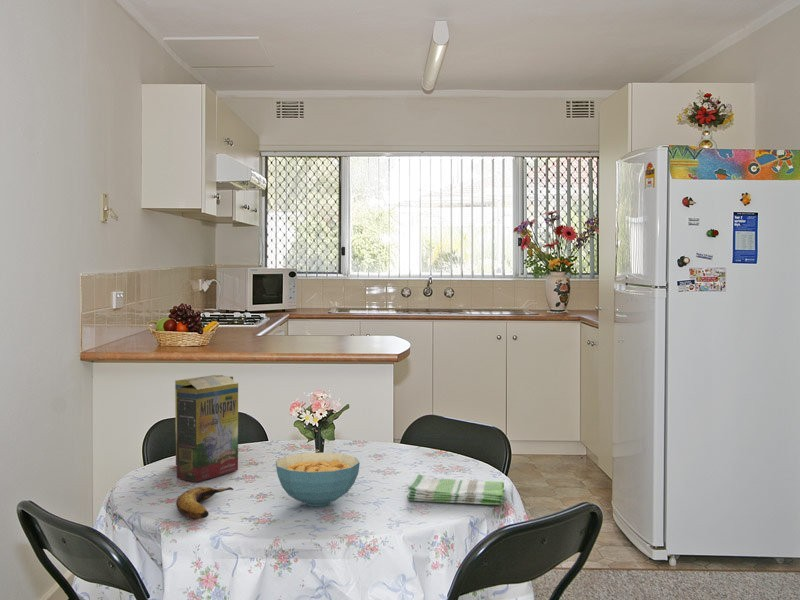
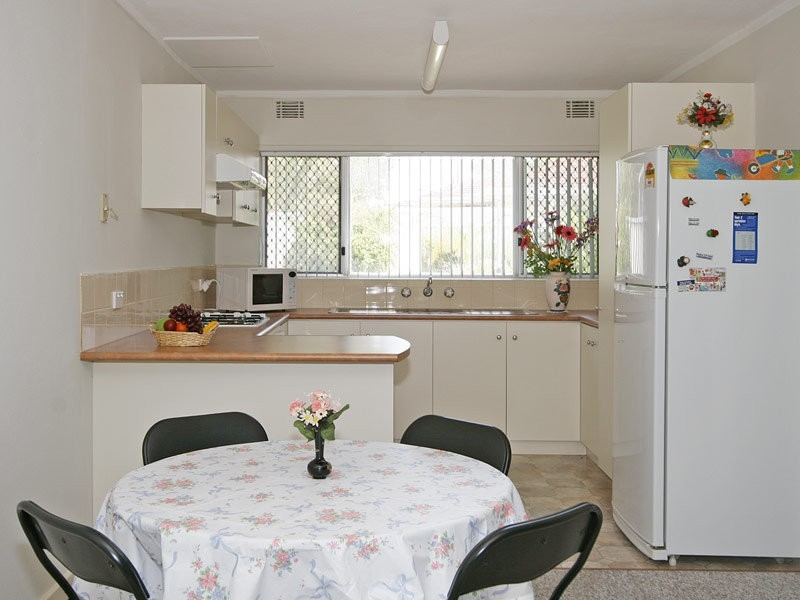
- cereal bowl [275,452,361,507]
- cereal box [174,374,239,483]
- dish towel [406,473,505,506]
- banana [175,486,234,521]
